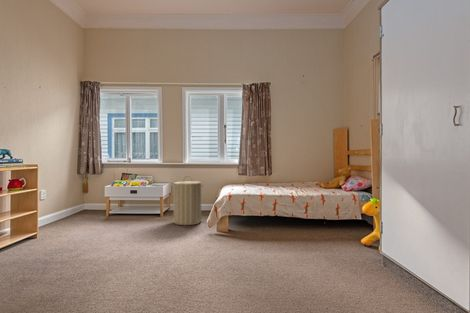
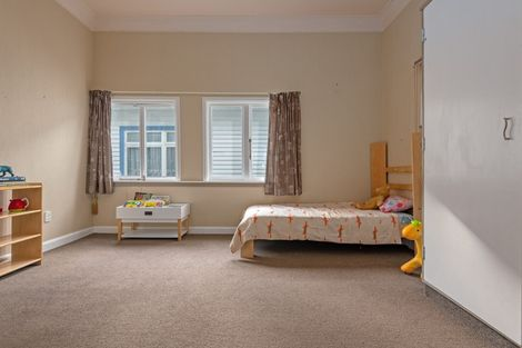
- laundry hamper [170,175,205,226]
